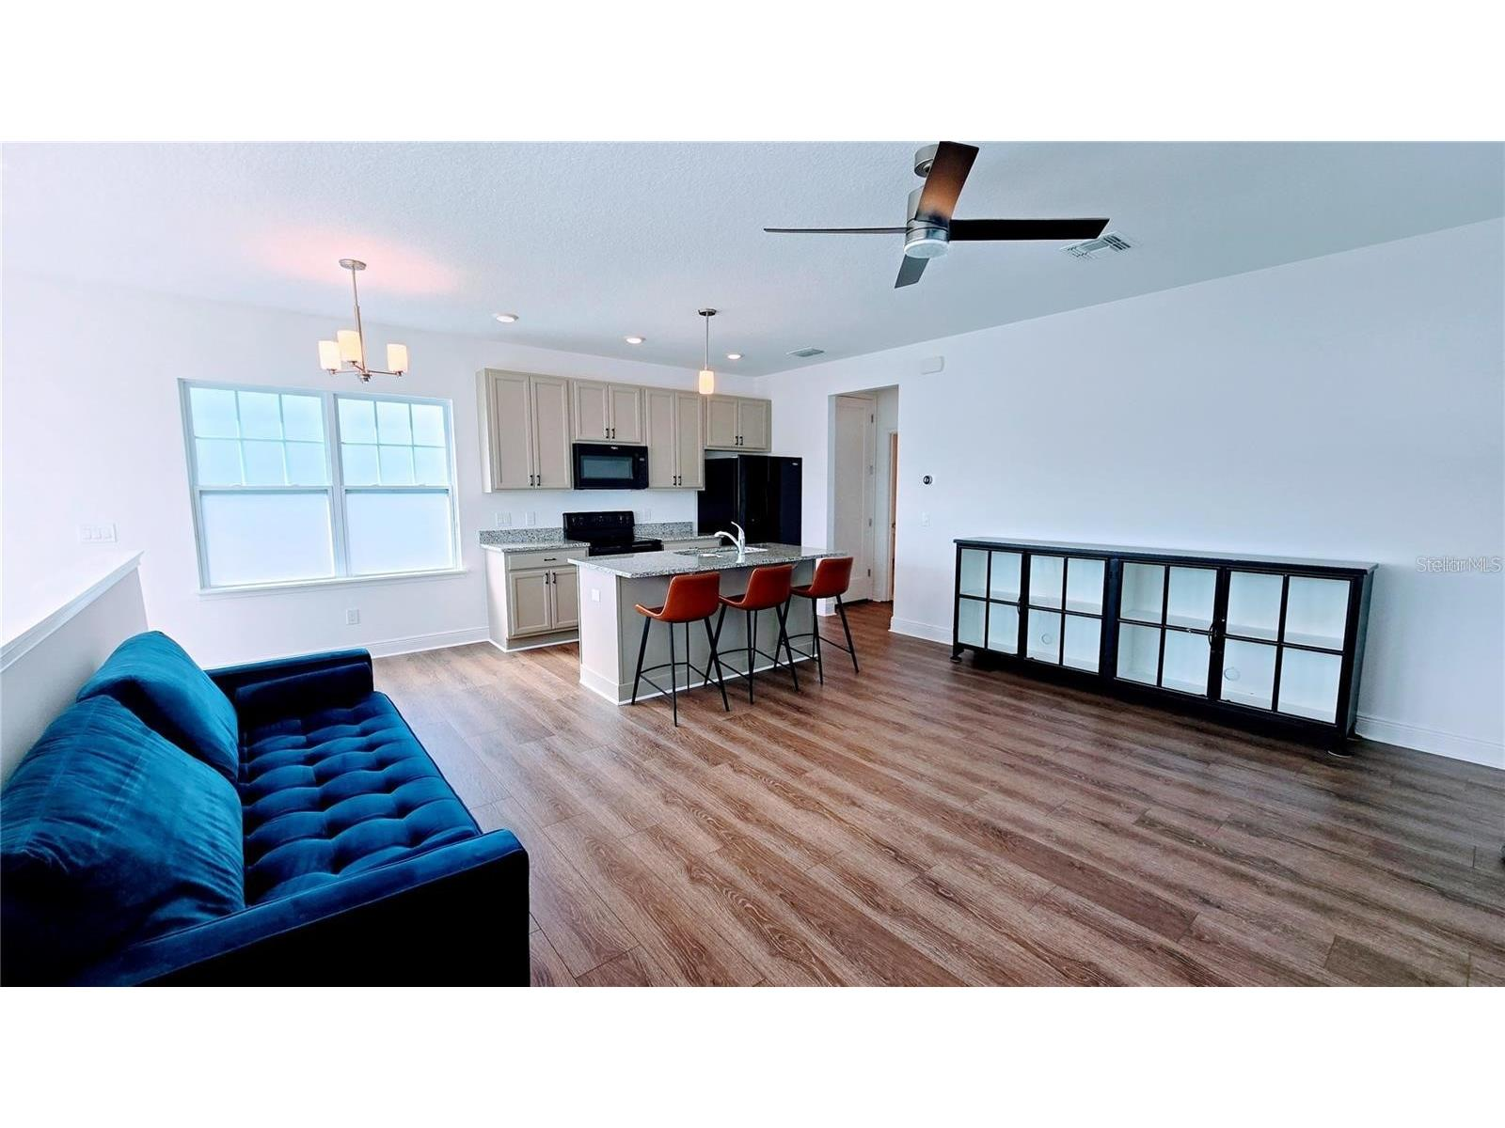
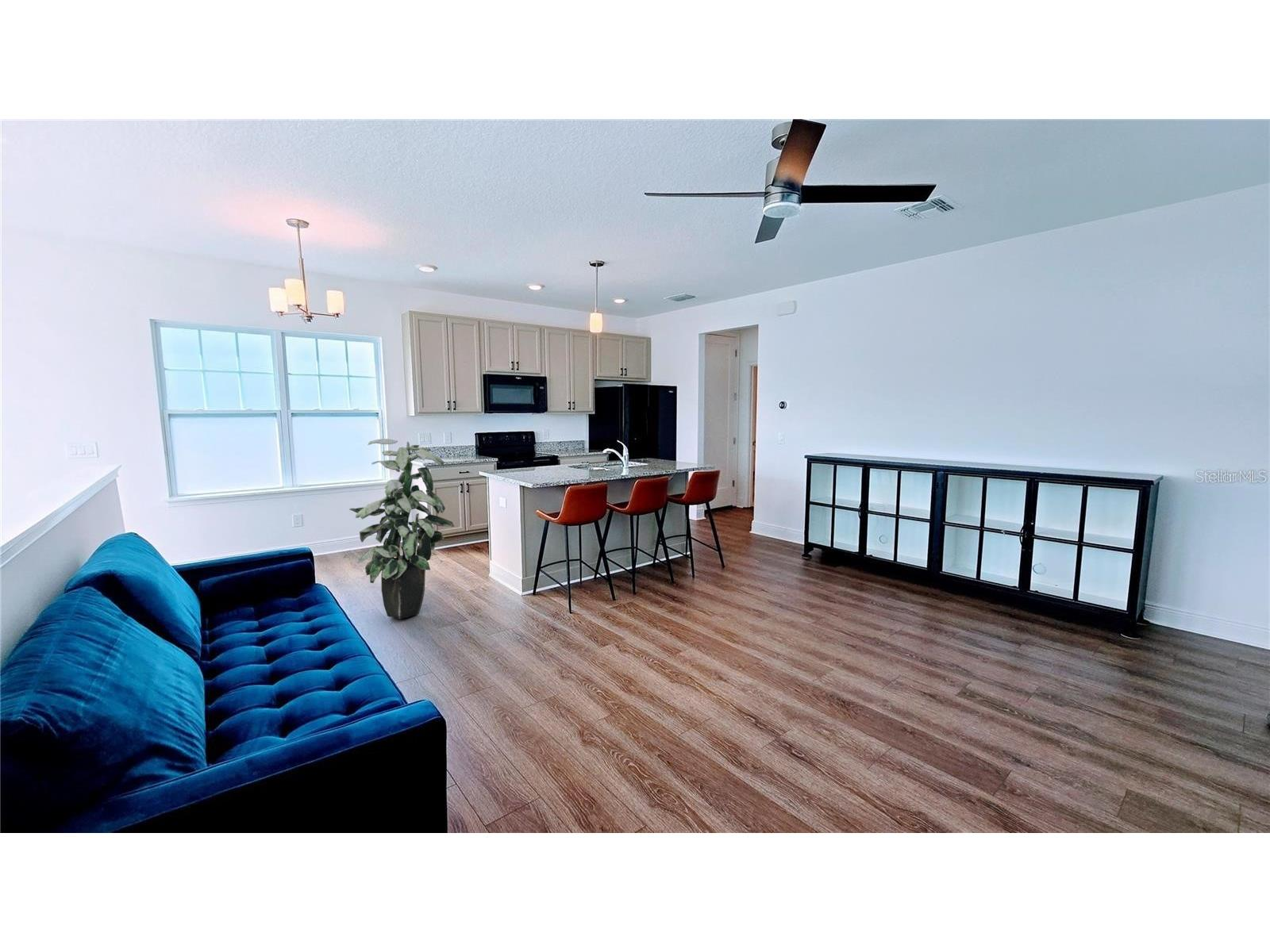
+ indoor plant [348,438,455,620]
